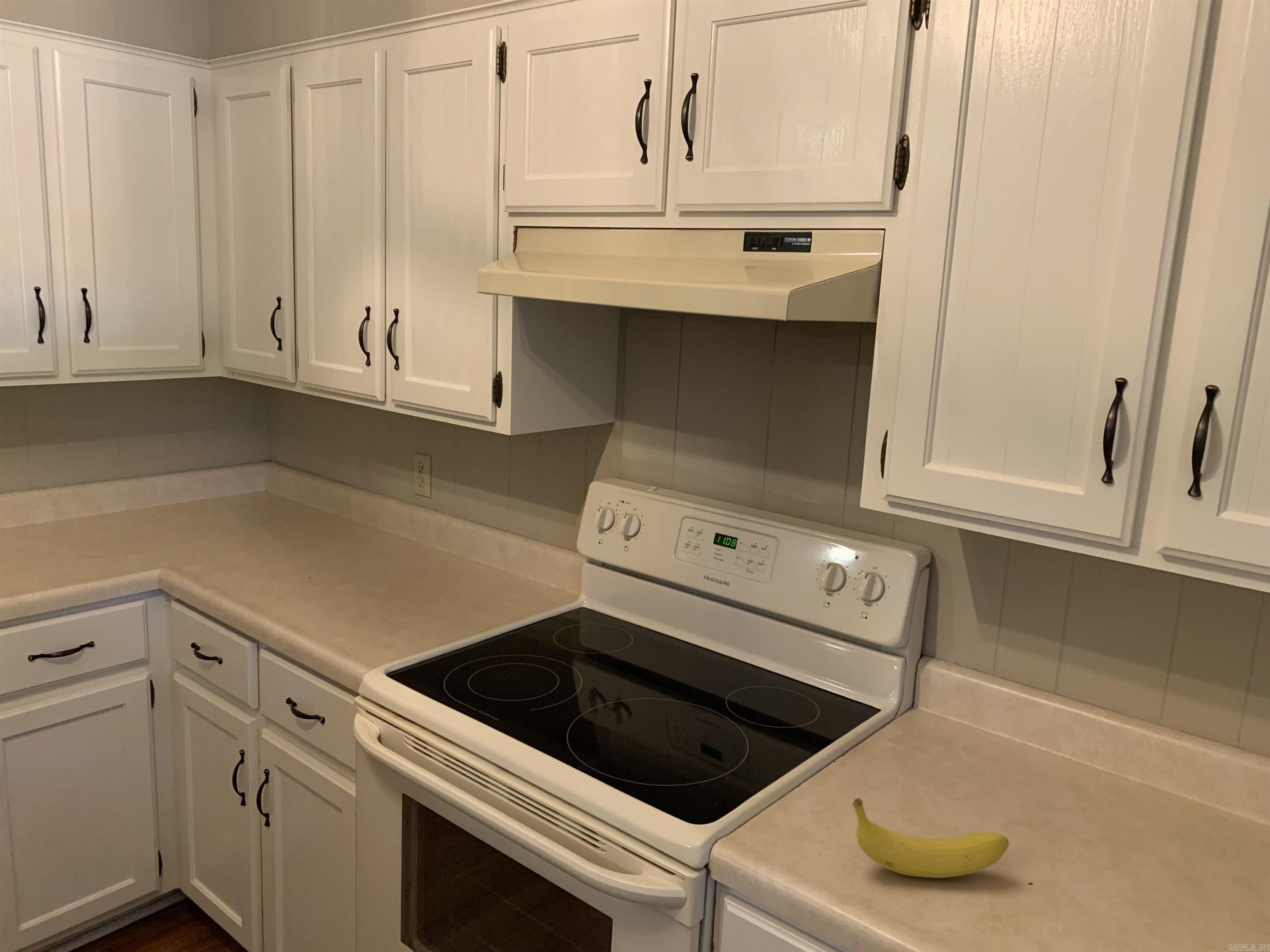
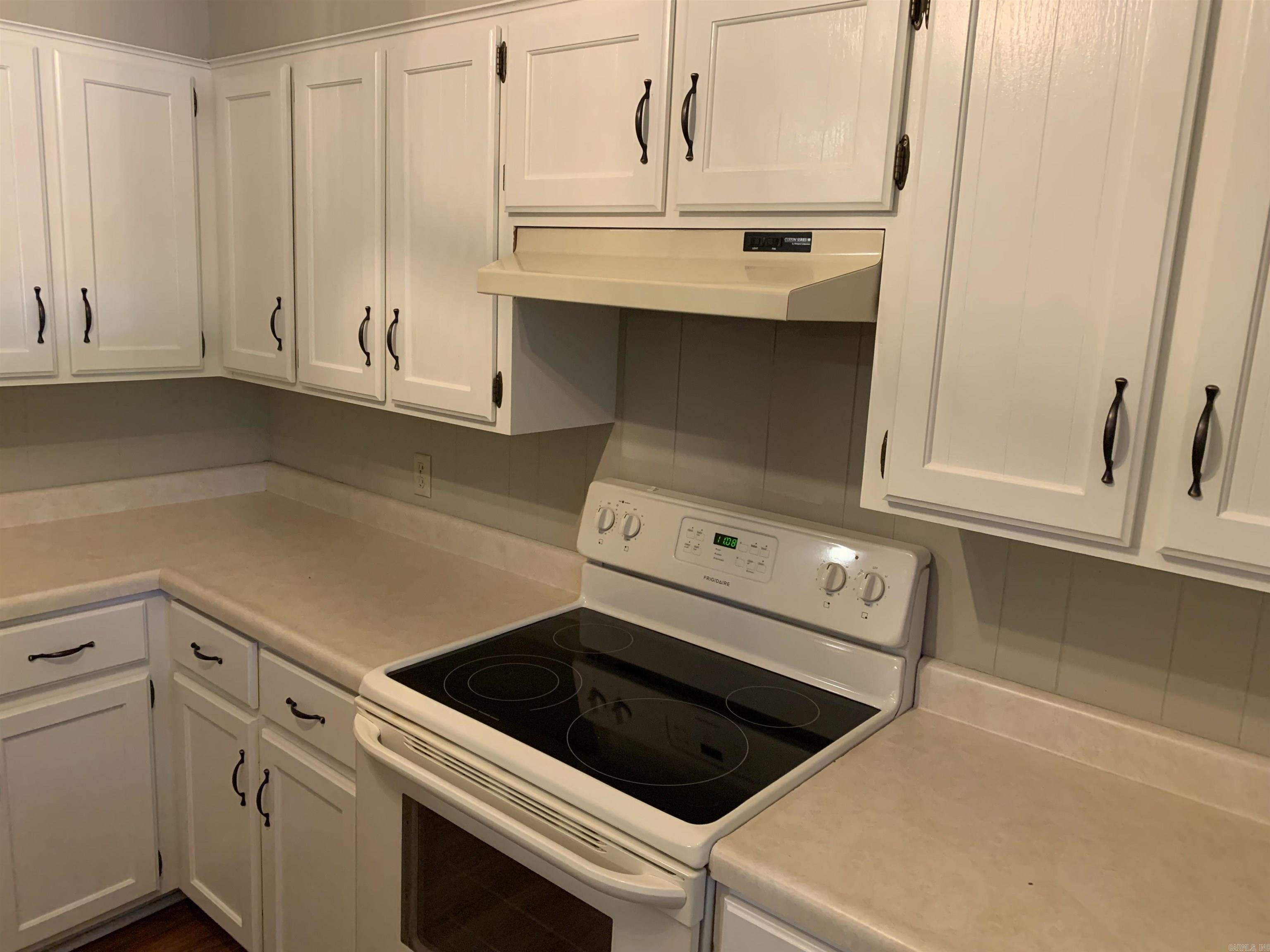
- fruit [852,797,1009,878]
